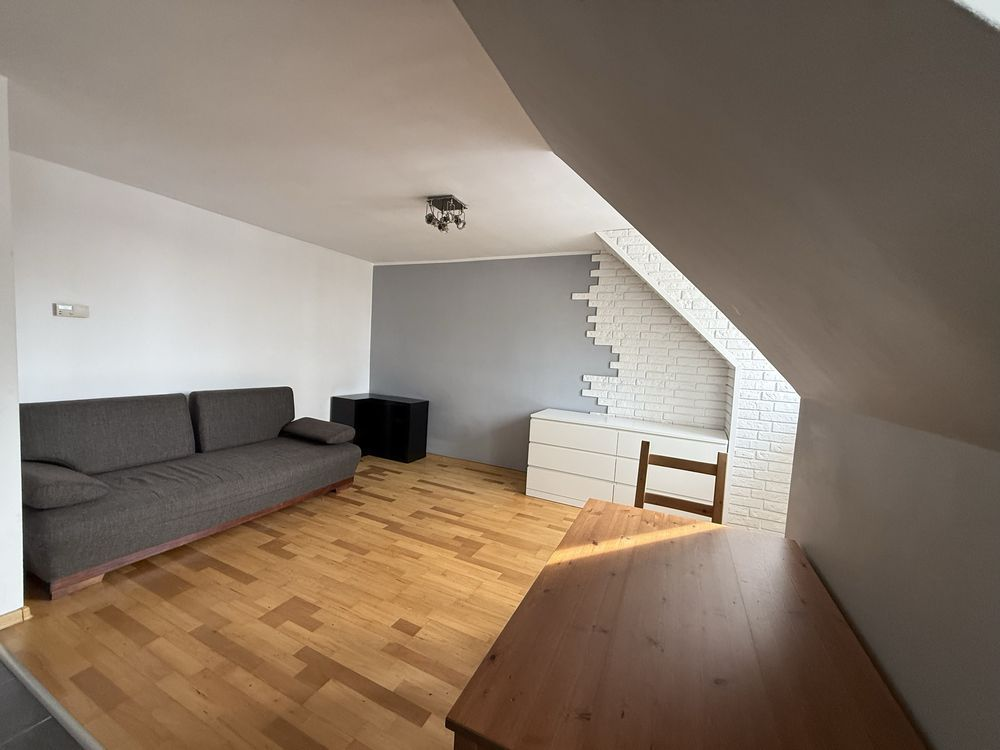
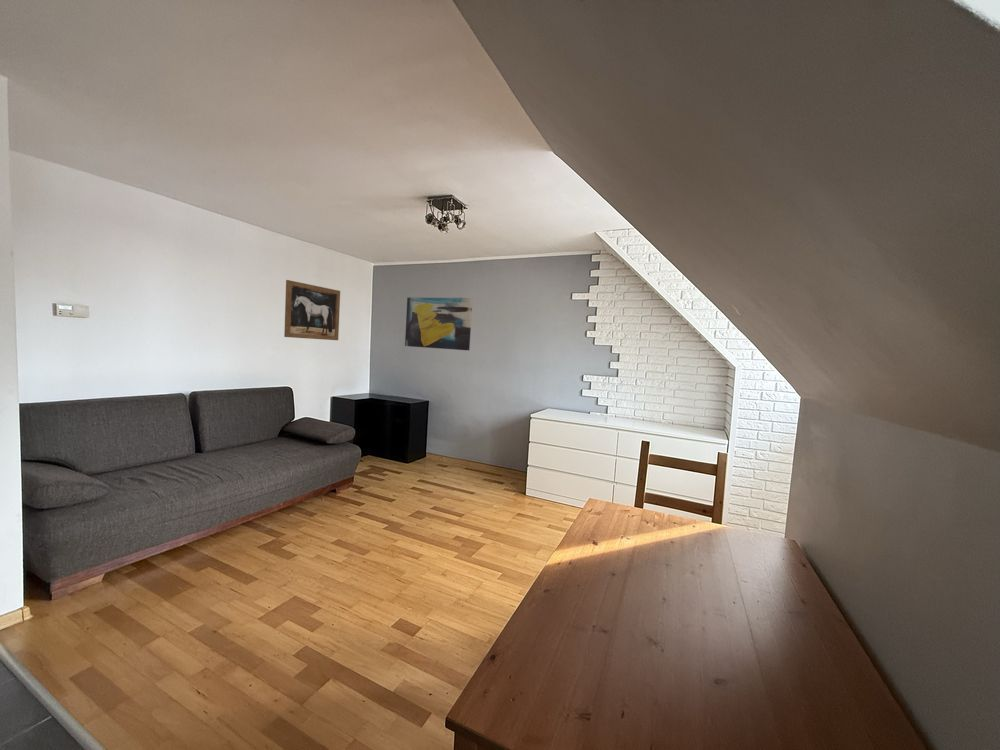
+ wall art [283,279,341,341]
+ wall art [404,296,473,351]
